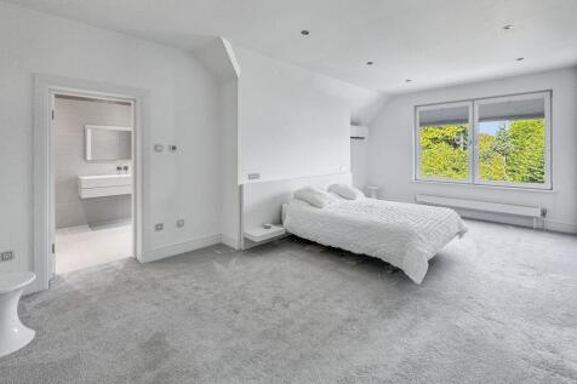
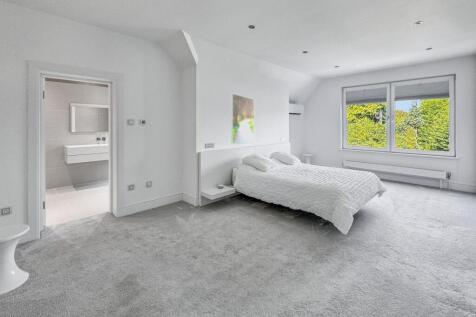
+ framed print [230,92,255,146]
